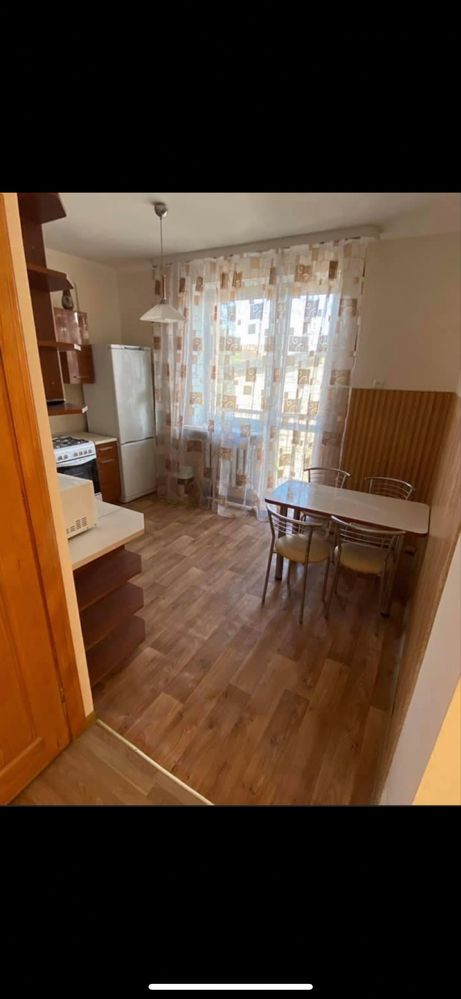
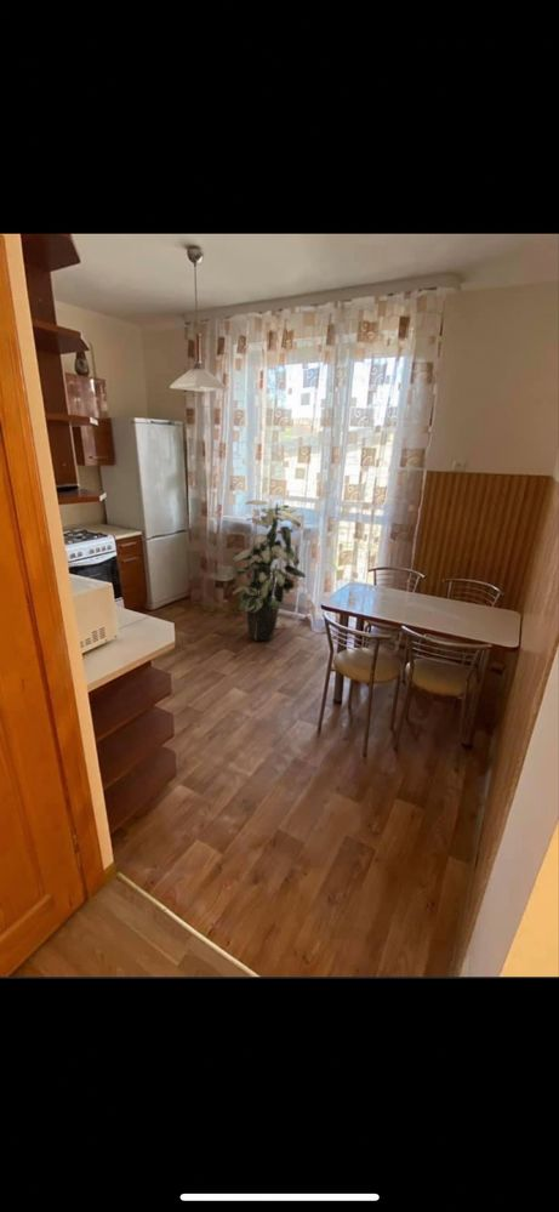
+ indoor plant [232,499,307,643]
